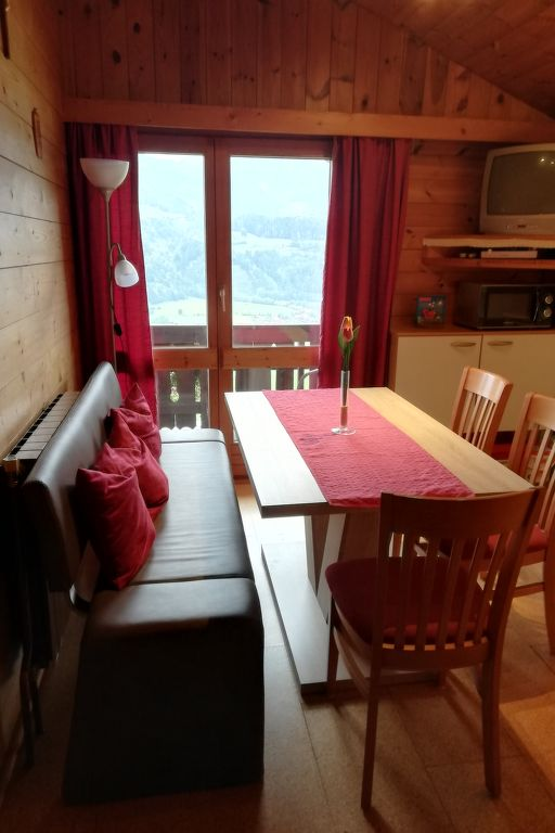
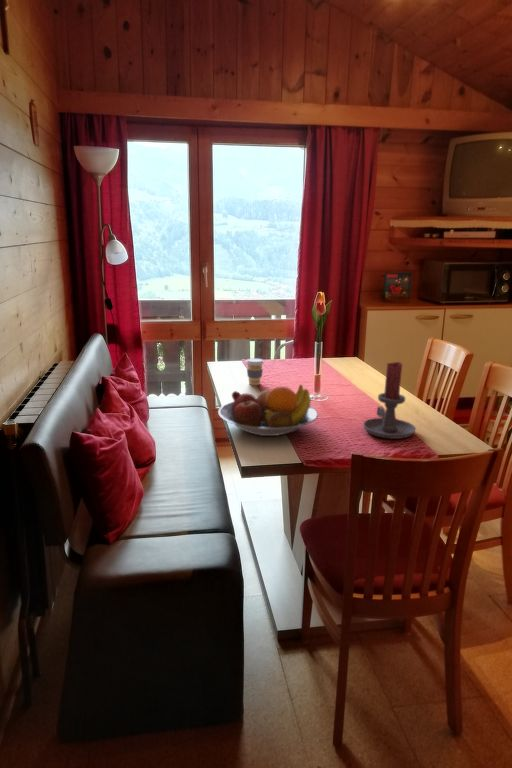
+ candle holder [362,361,417,440]
+ fruit bowl [217,384,319,437]
+ coffee cup [245,357,265,386]
